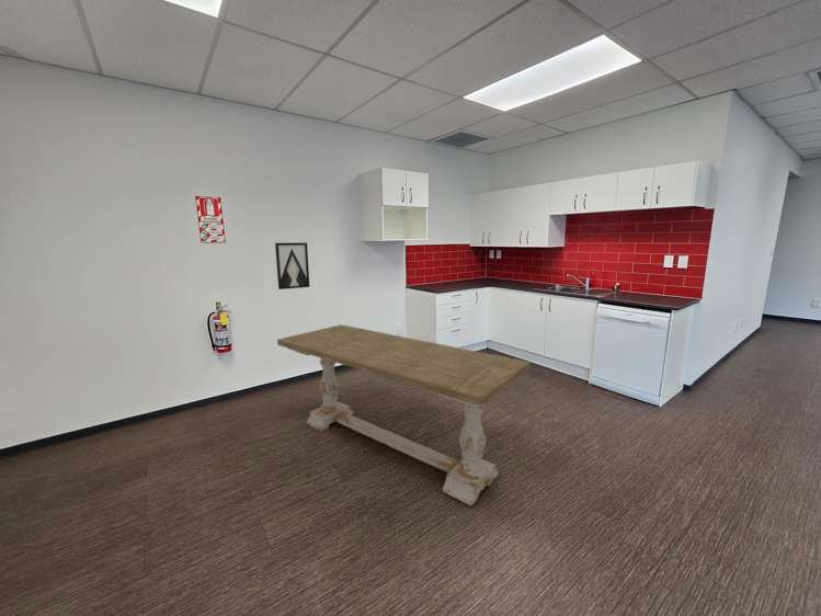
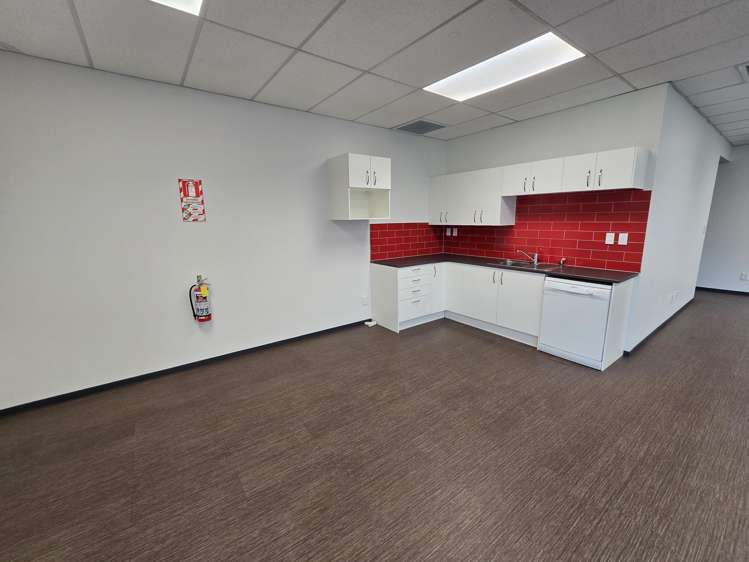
- dining table [276,323,532,507]
- wall art [274,241,310,290]
